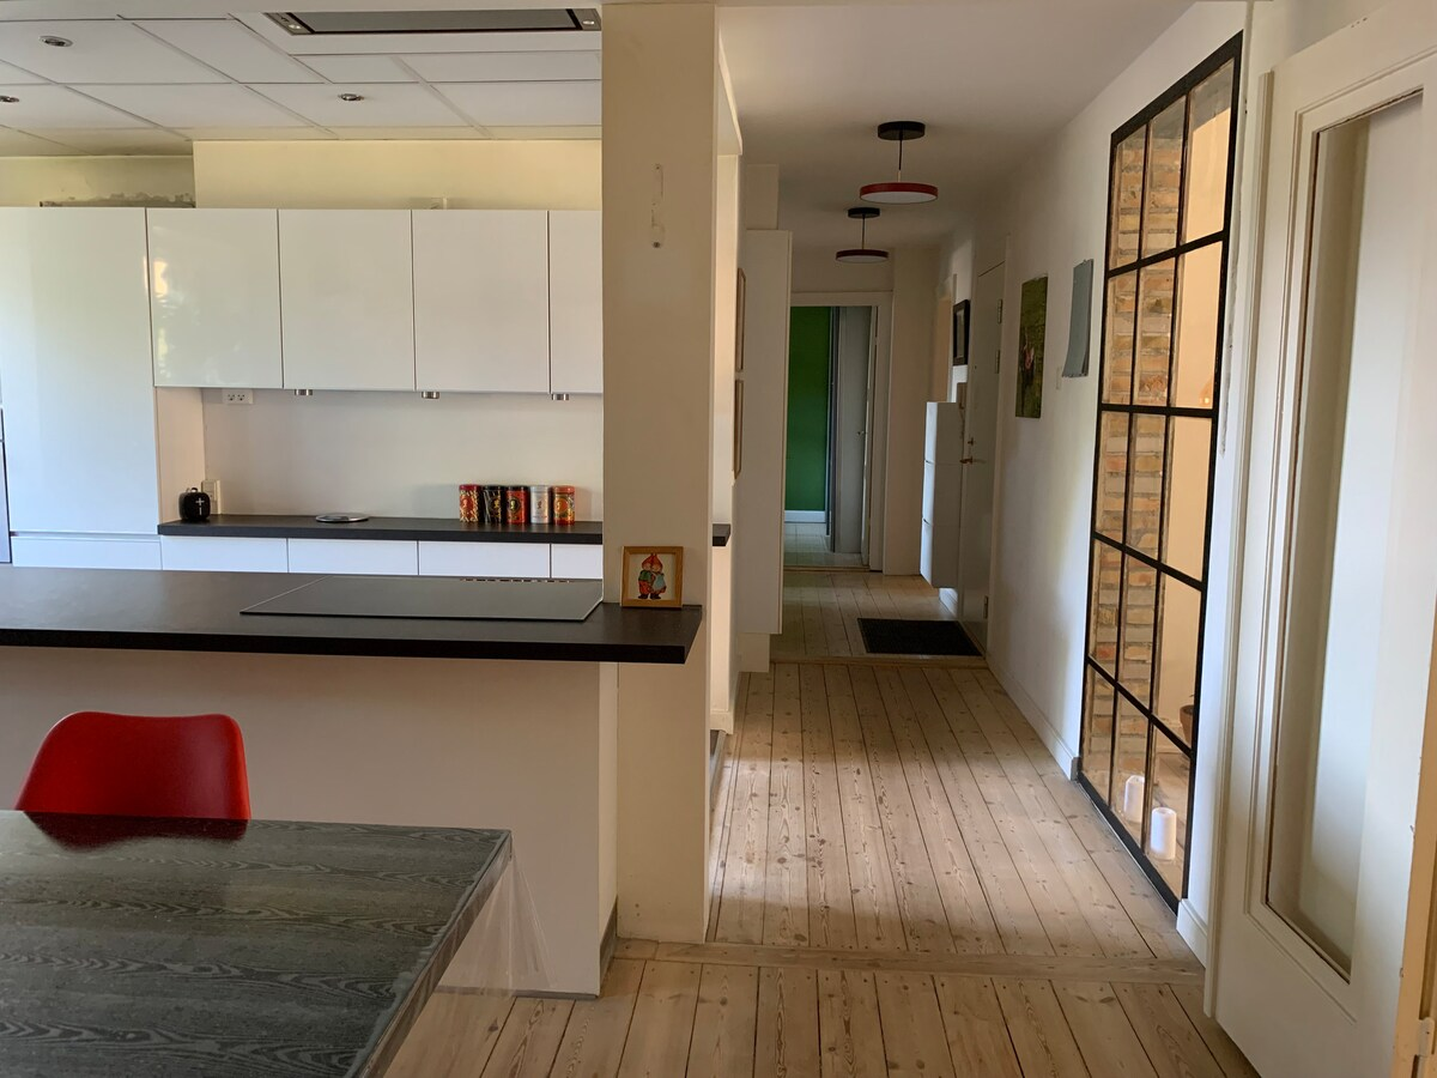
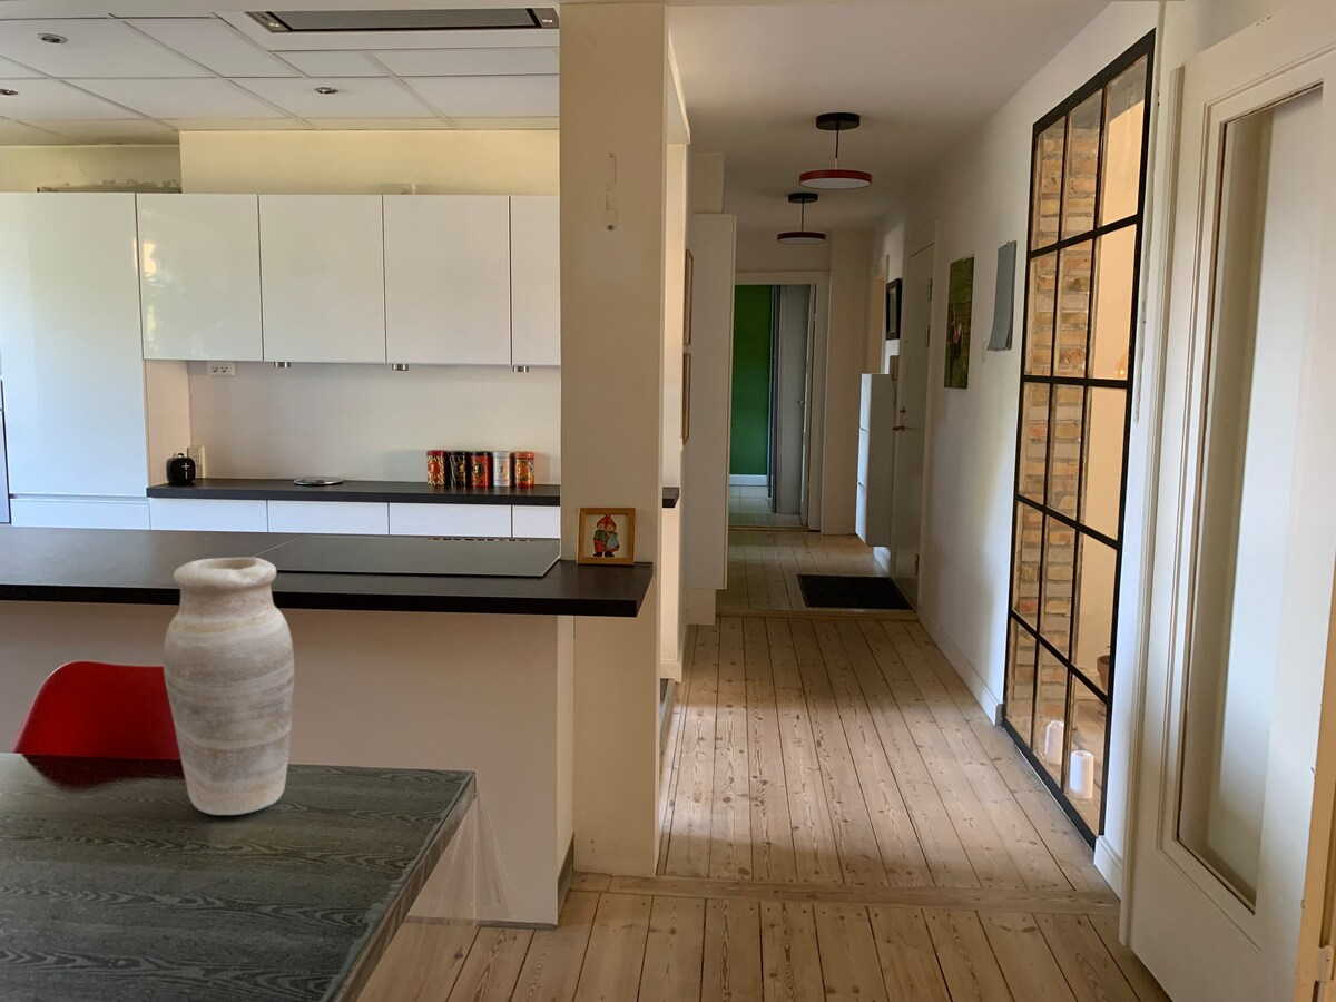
+ vase [163,557,295,816]
